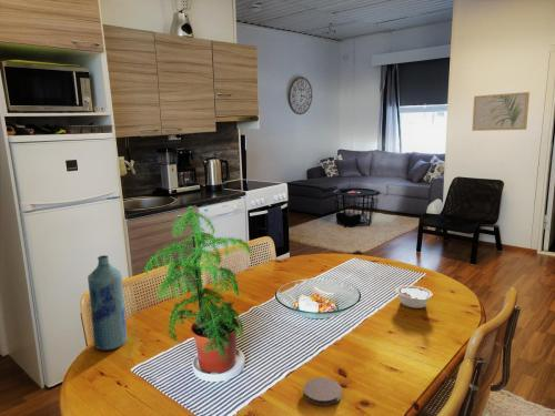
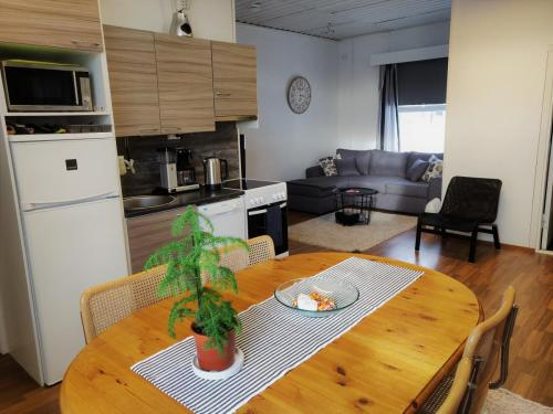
- bottle [87,254,128,351]
- legume [394,285,433,310]
- wall art [471,91,531,132]
- coaster [302,376,343,407]
